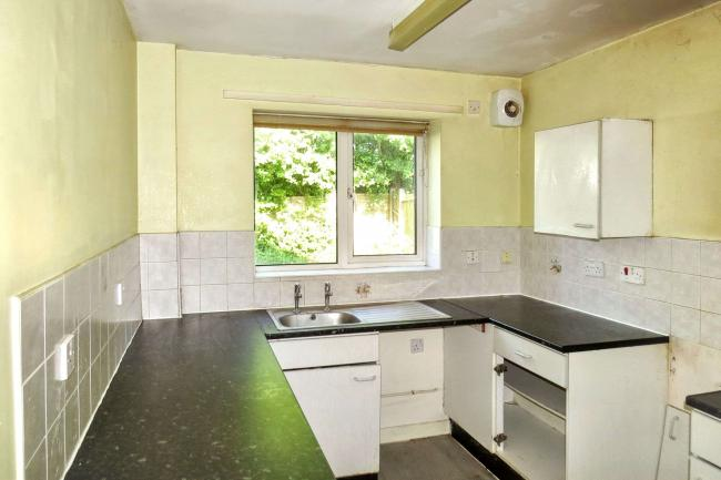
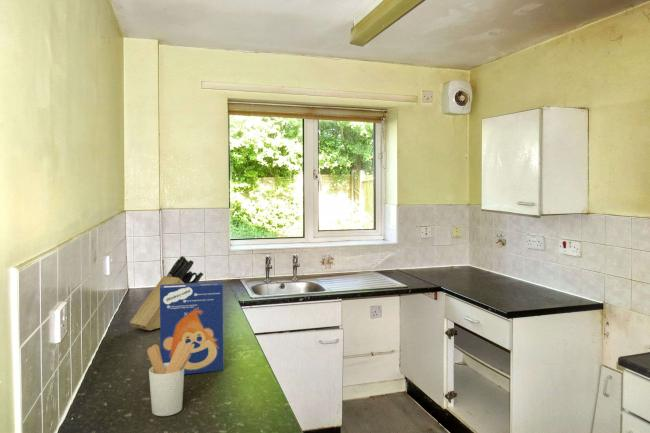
+ knife block [129,255,204,332]
+ cereal box [159,281,225,375]
+ utensil holder [146,341,194,417]
